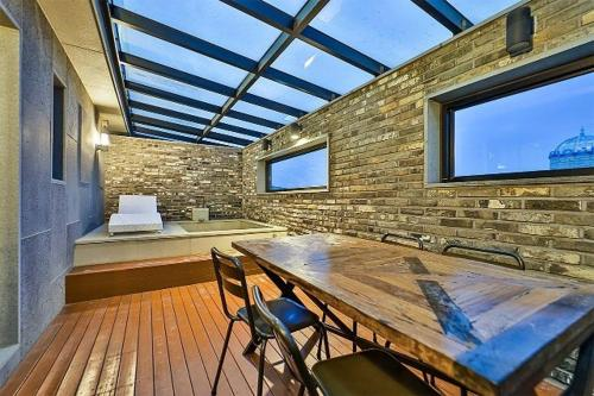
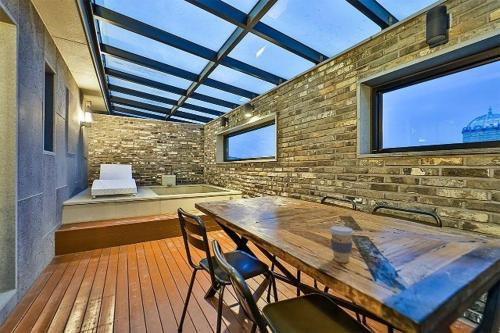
+ coffee cup [328,225,355,264]
